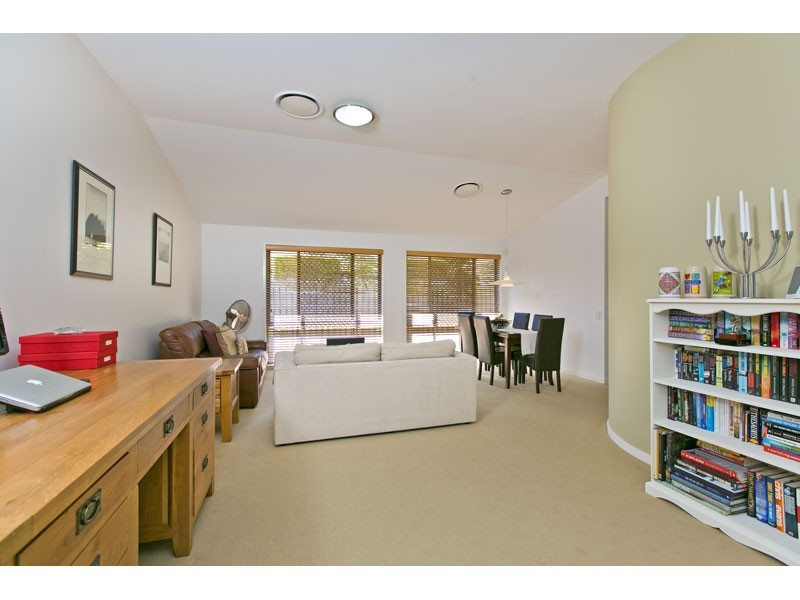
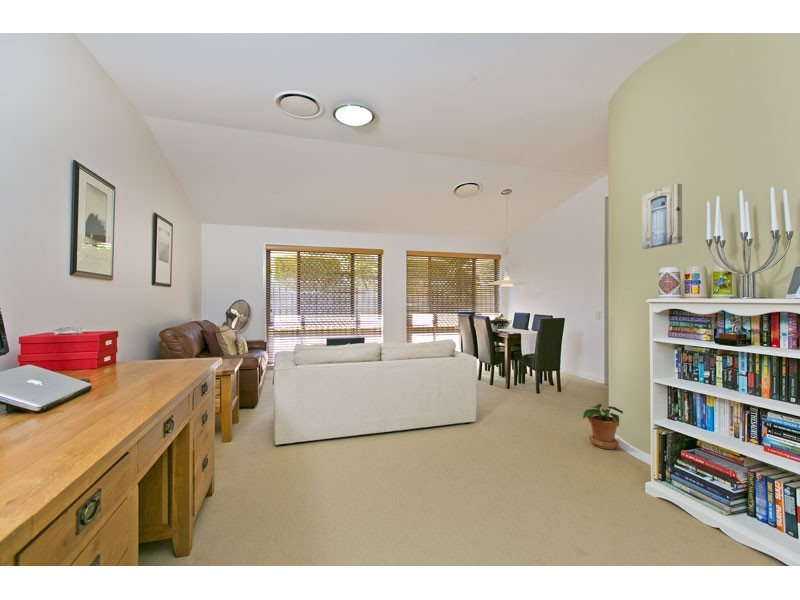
+ wall art [641,183,683,250]
+ potted plant [582,403,624,450]
